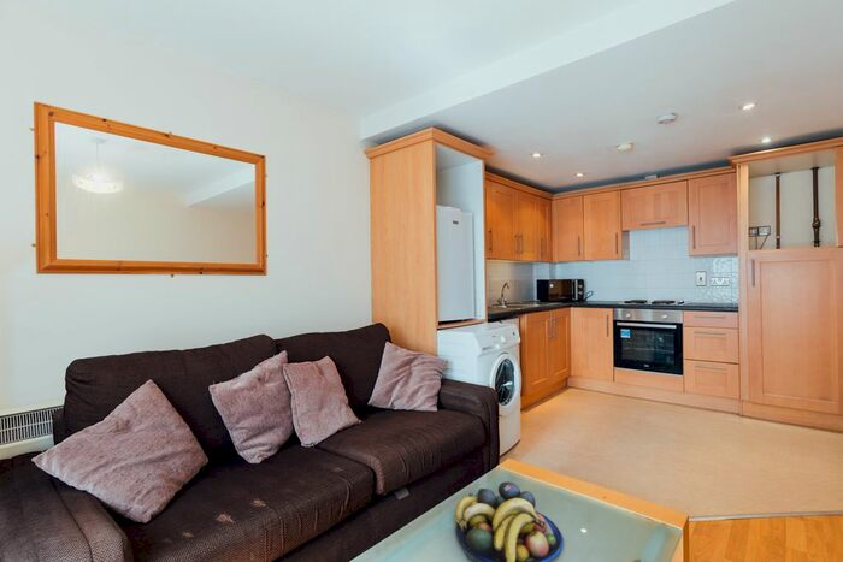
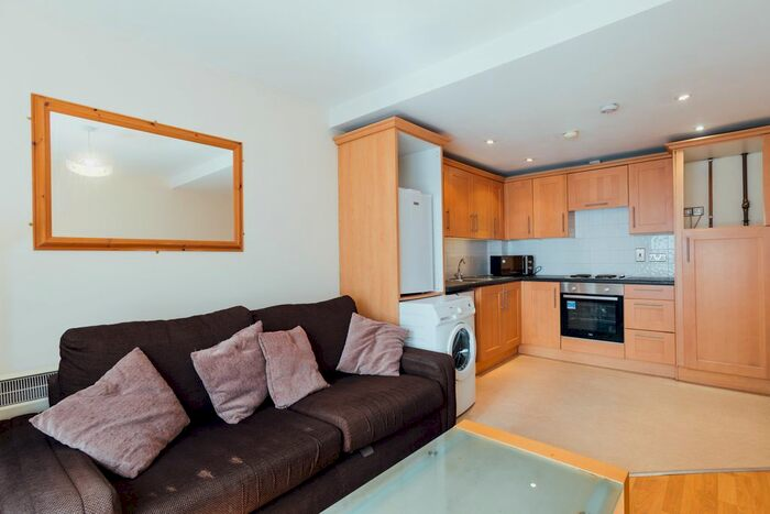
- fruit bowl [453,481,565,562]
